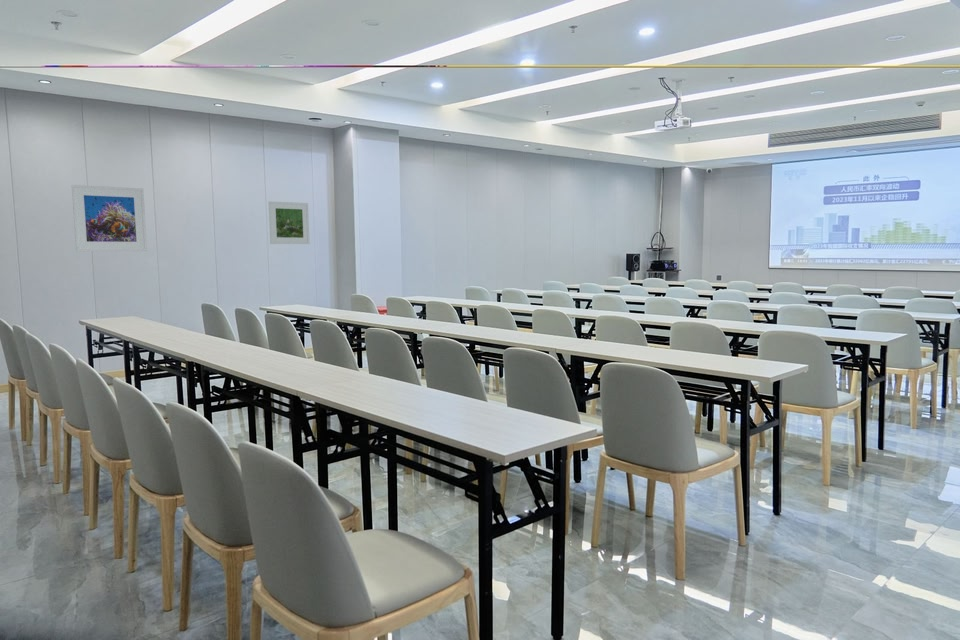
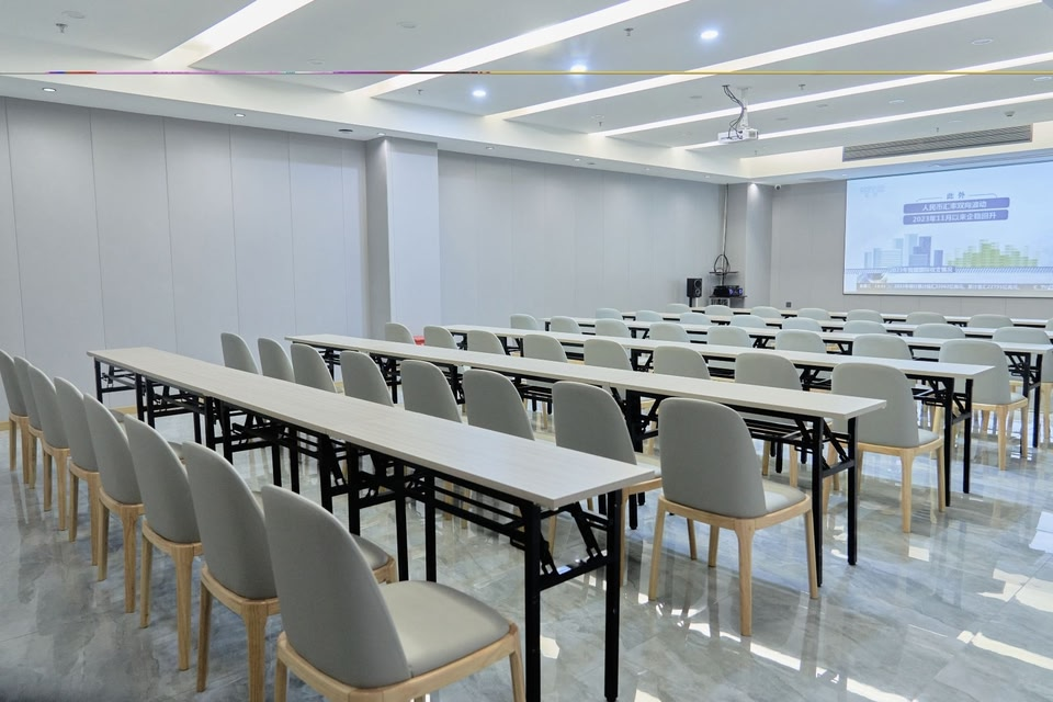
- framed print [71,184,148,252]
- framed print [268,200,311,245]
